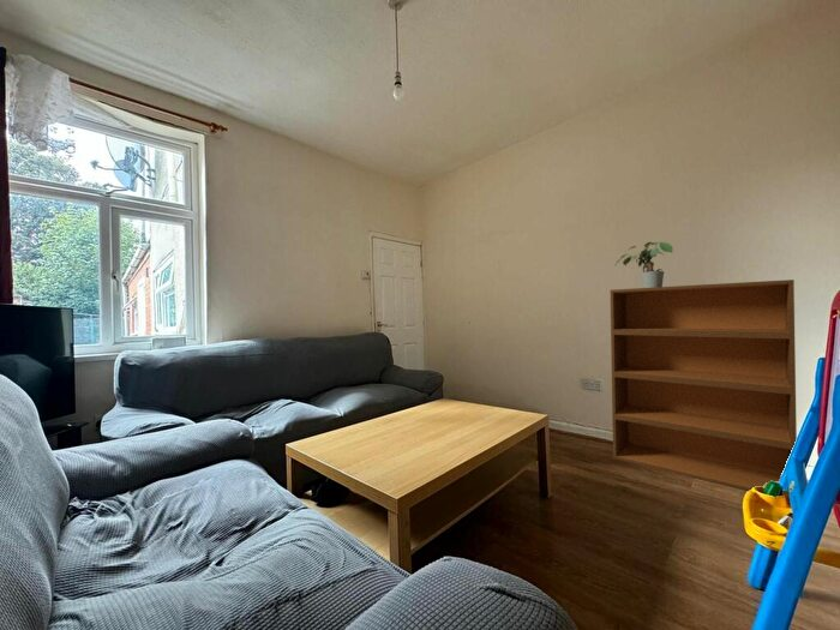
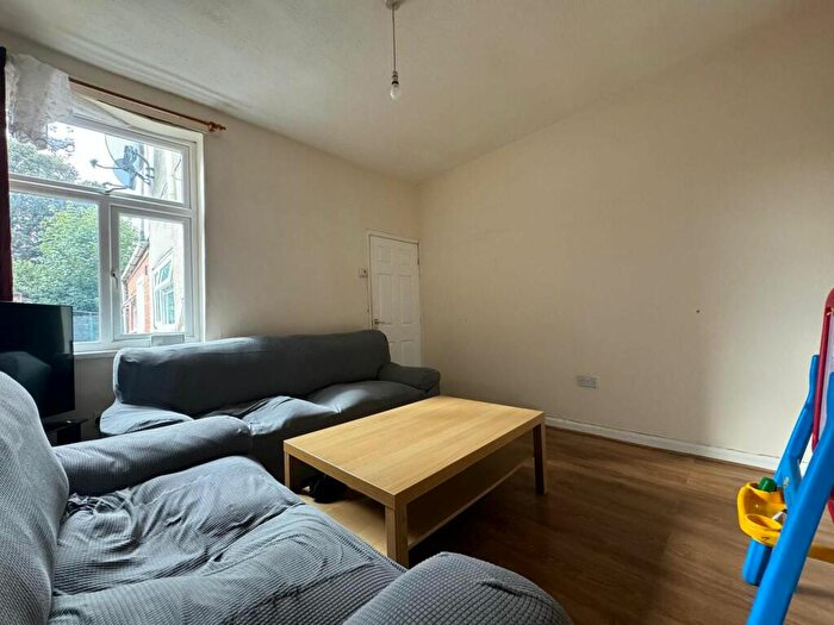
- bookshelf [610,278,798,492]
- potted plant [614,241,674,288]
